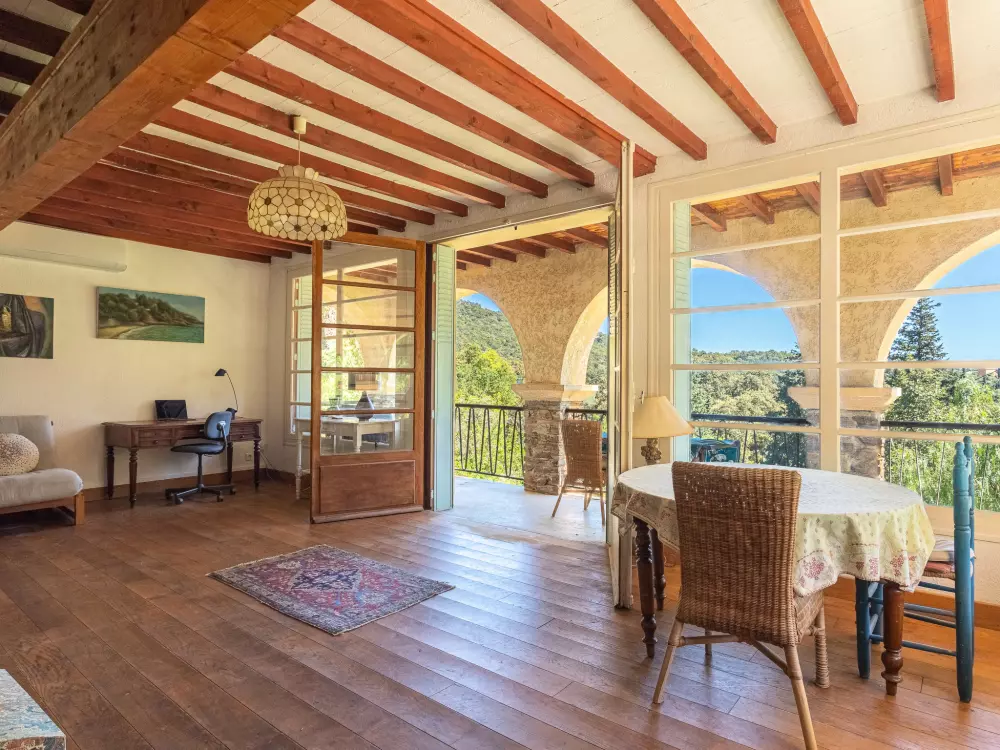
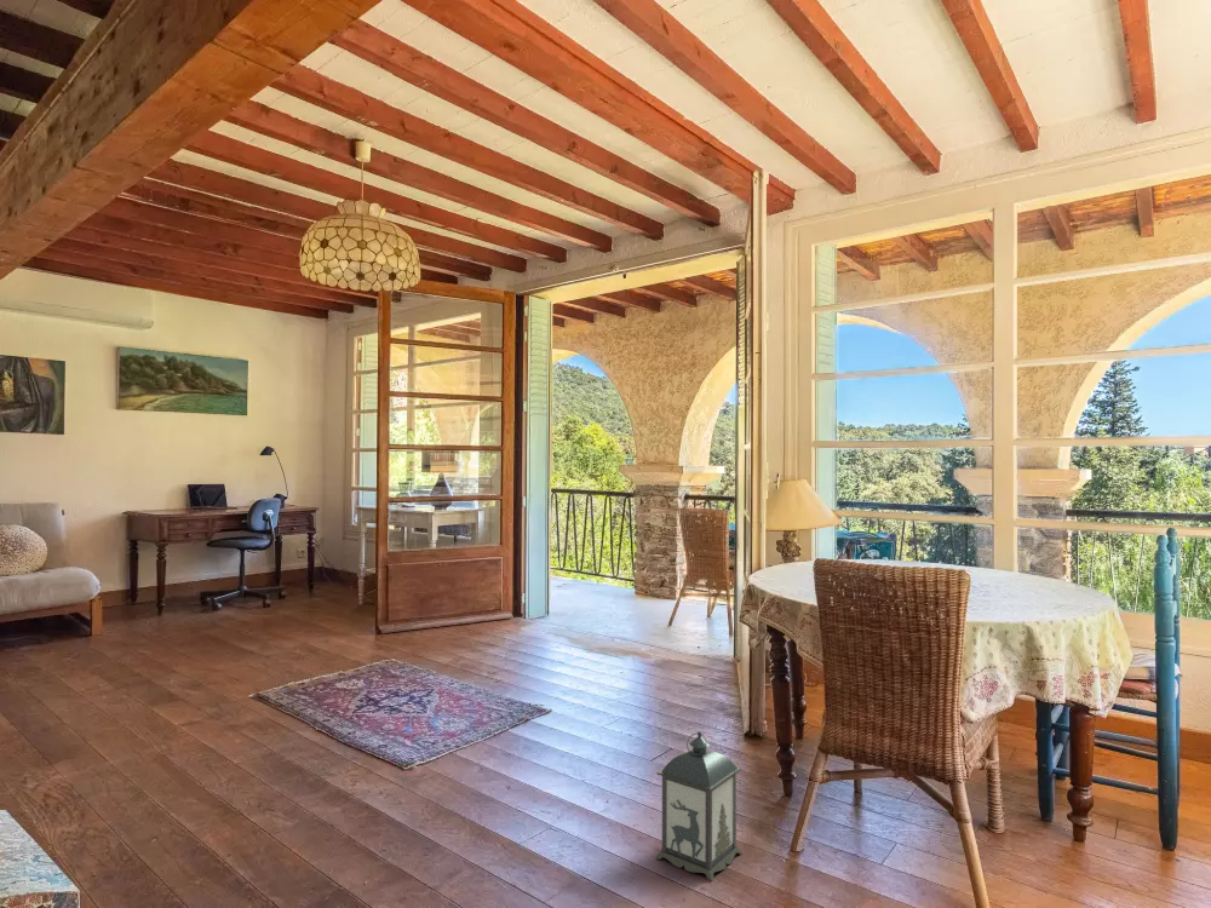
+ lantern [655,730,744,881]
